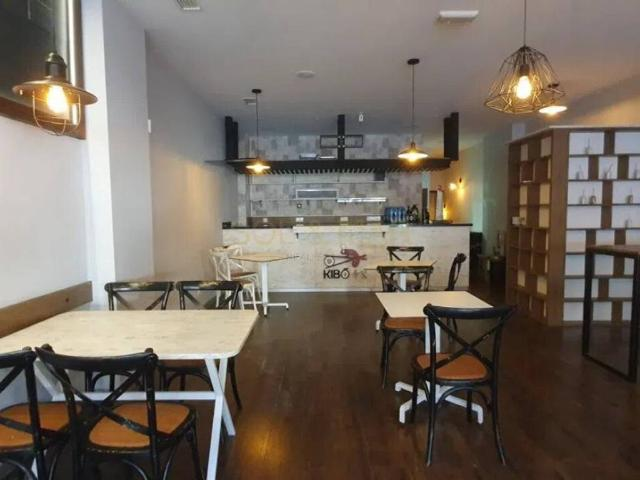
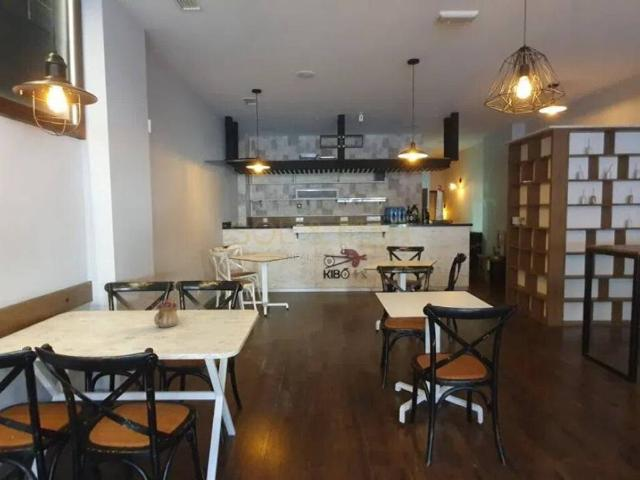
+ teapot [153,298,180,329]
